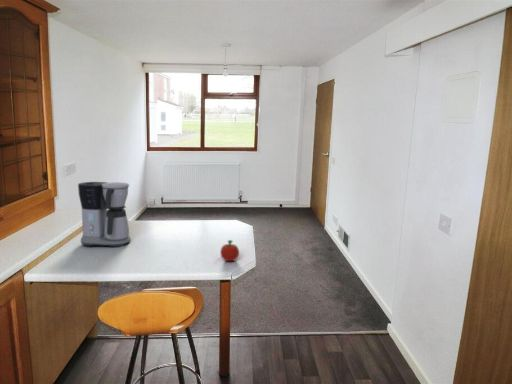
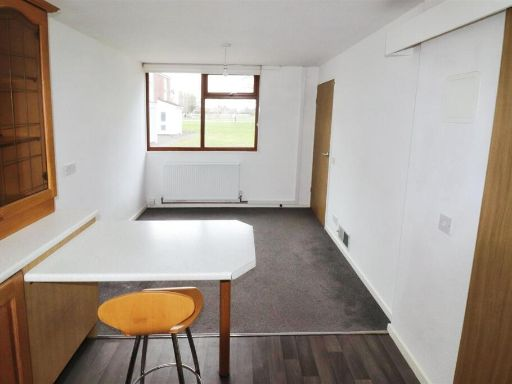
- coffee maker [77,181,132,248]
- fruit [219,239,240,262]
